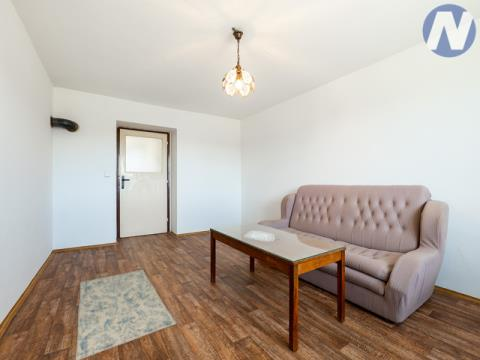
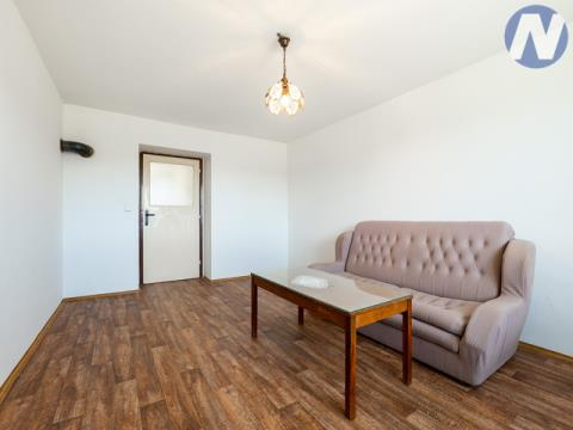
- rug [75,268,178,360]
